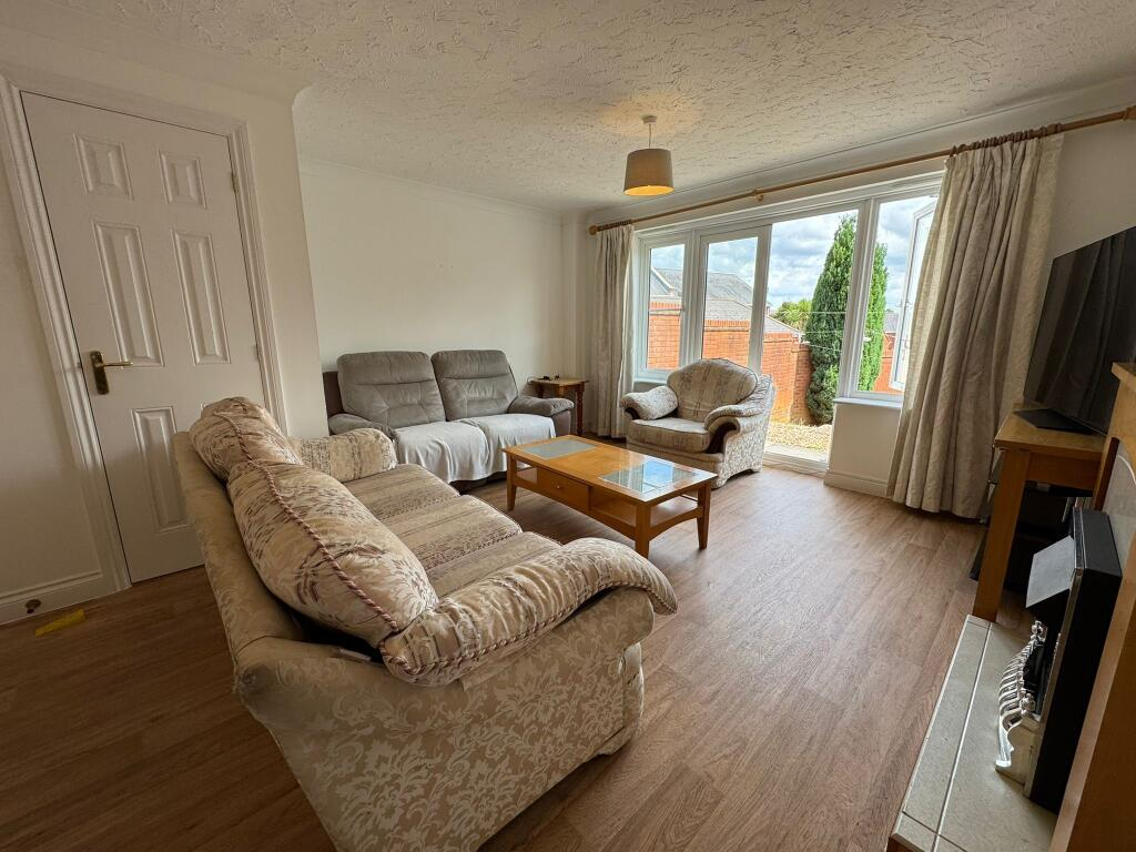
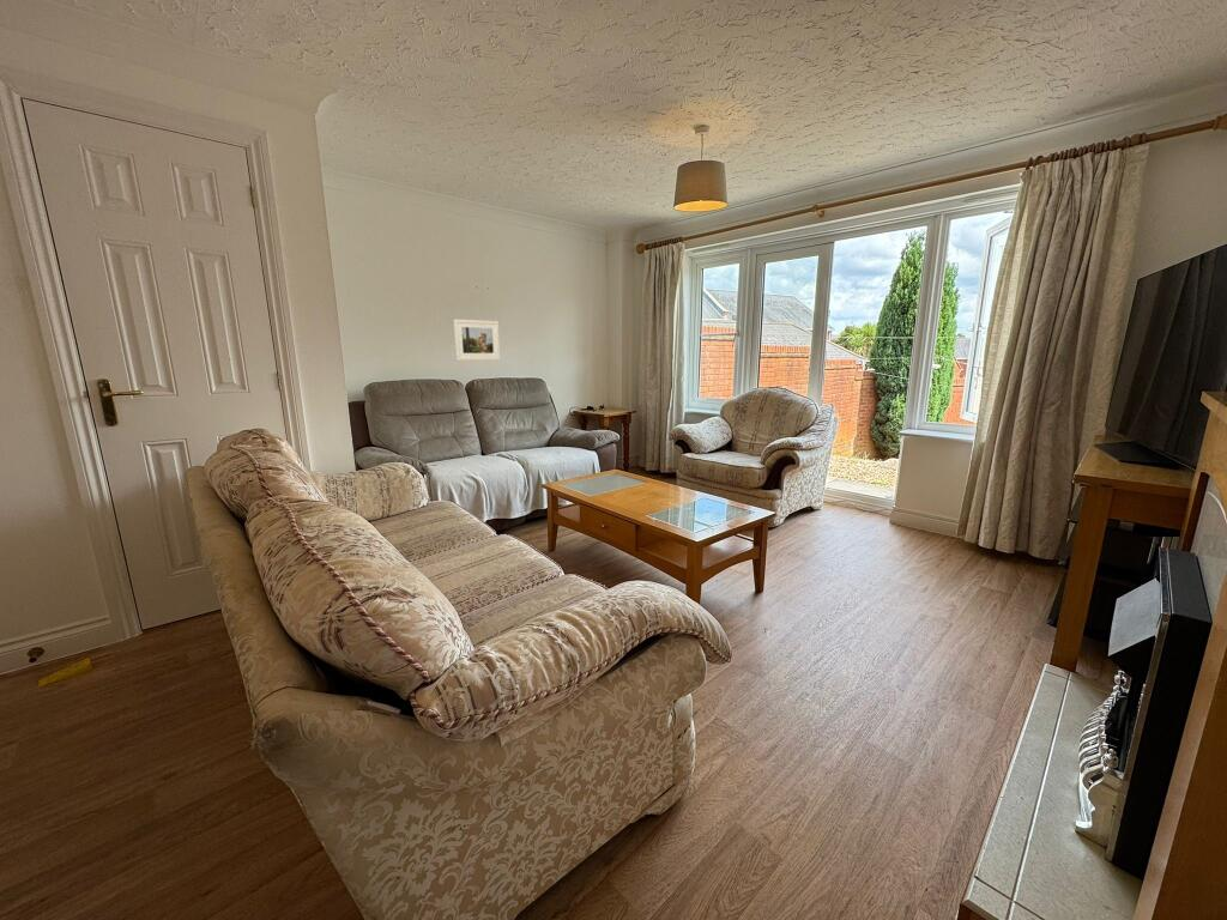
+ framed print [452,317,501,362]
